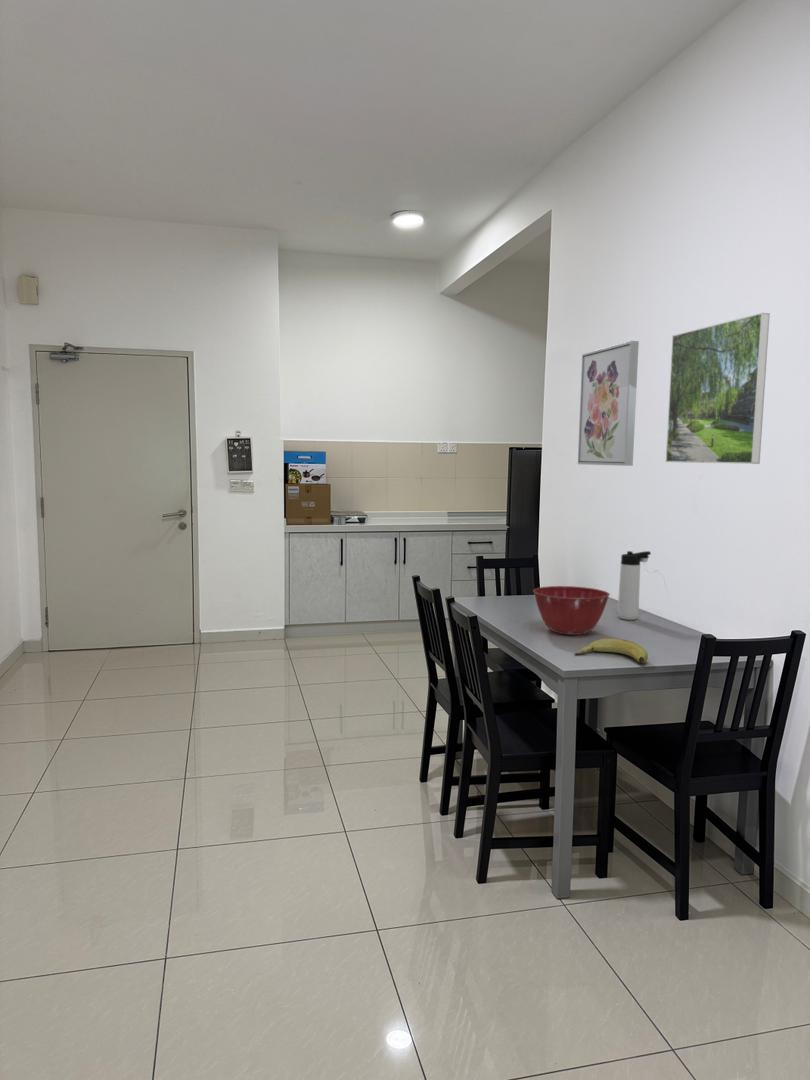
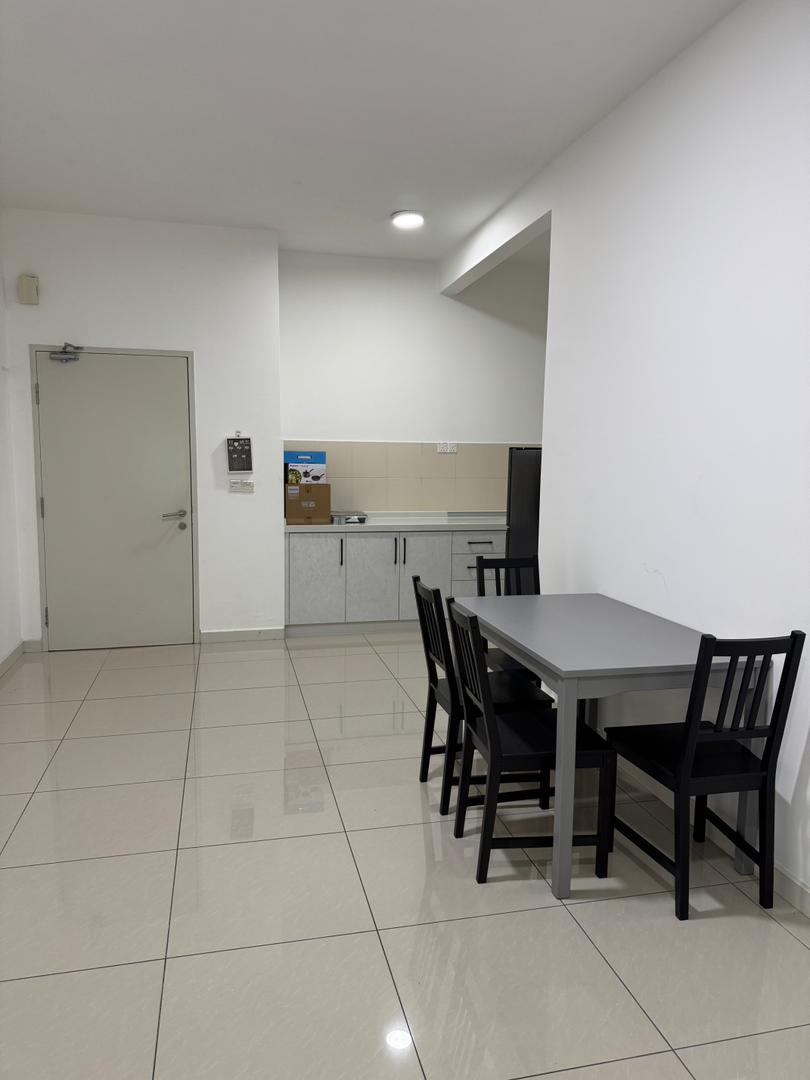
- thermos bottle [617,550,652,621]
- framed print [665,312,771,465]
- mixing bowl [532,585,611,636]
- banana [573,637,649,663]
- wall art [577,340,640,467]
